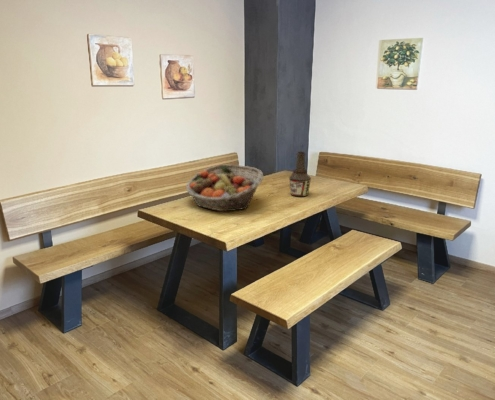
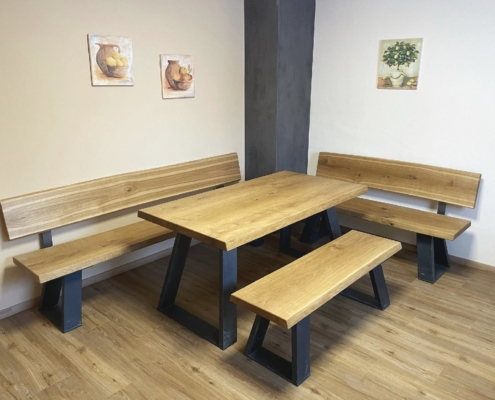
- bottle [288,151,312,198]
- fruit basket [185,164,264,212]
